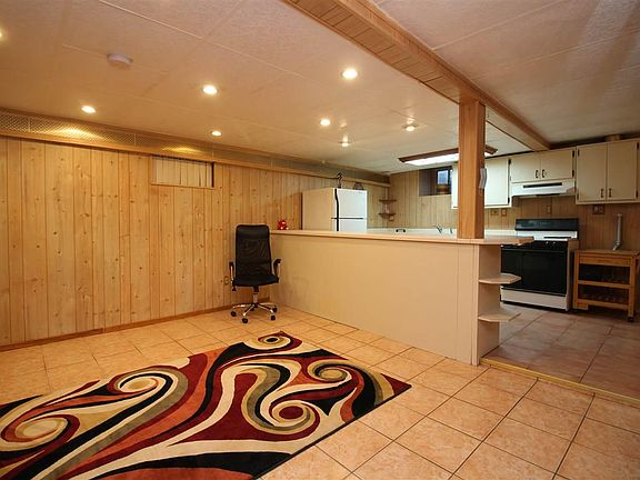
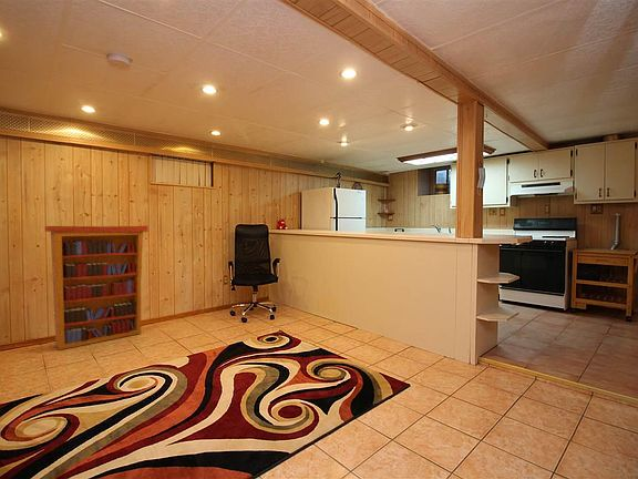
+ bookcase [44,225,150,350]
